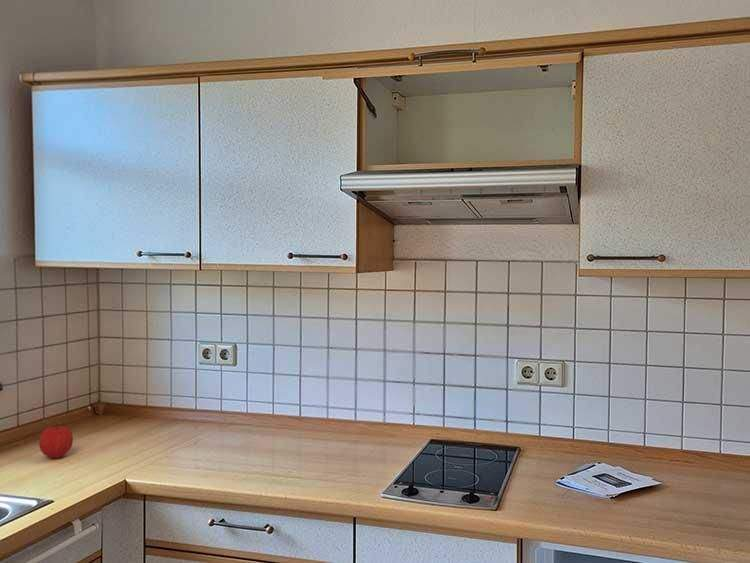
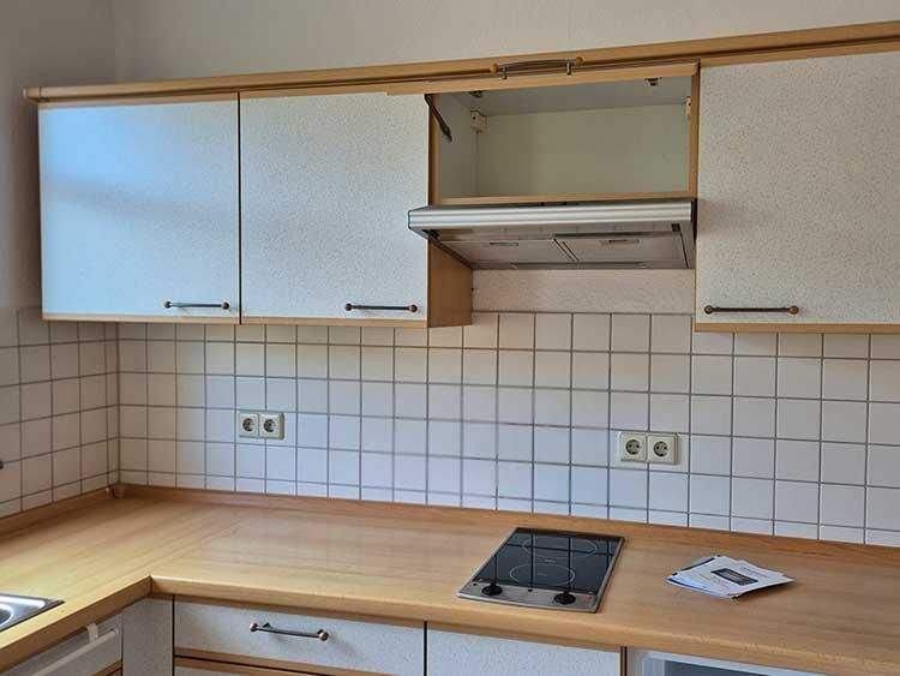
- fruit [38,423,74,459]
